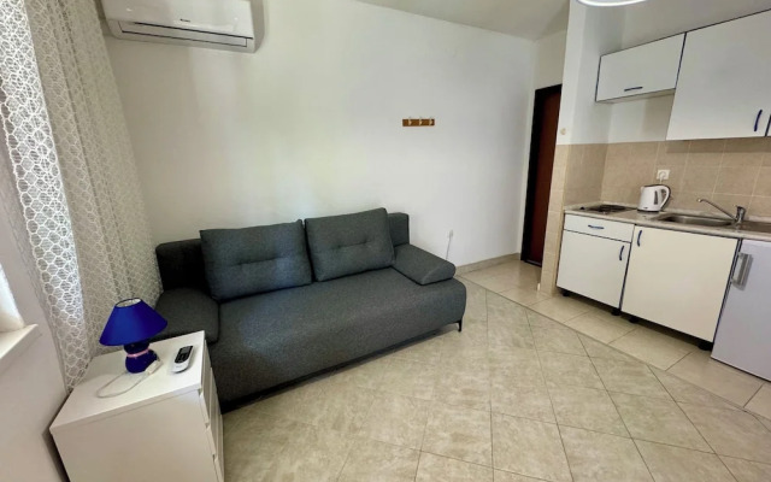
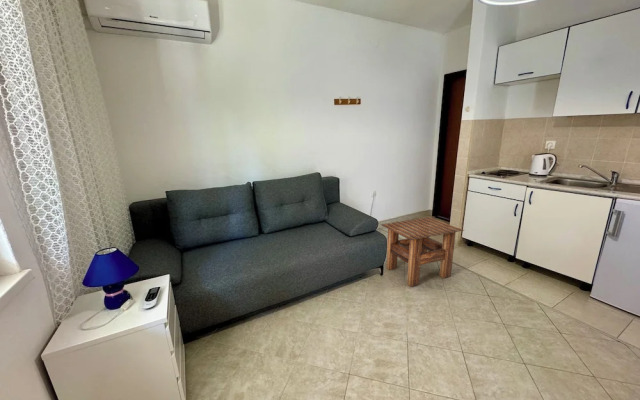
+ side table [380,216,465,288]
